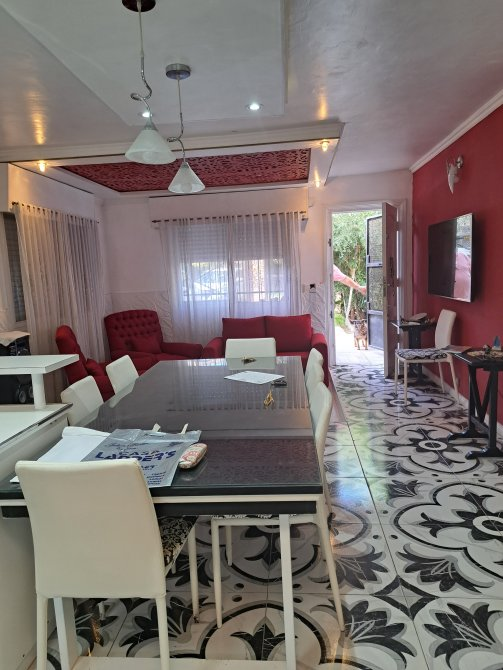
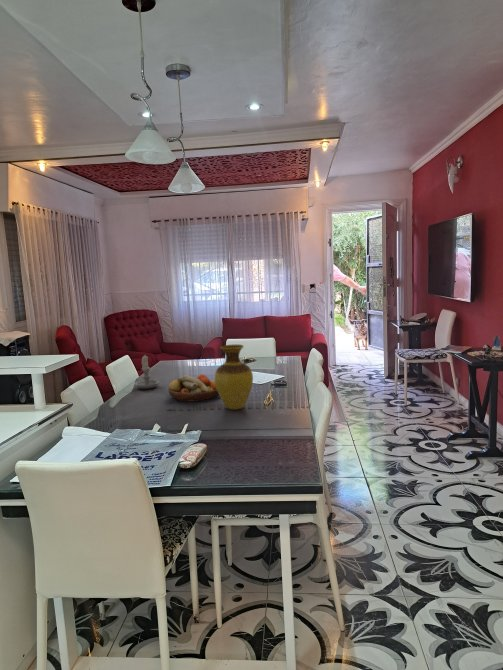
+ fruit bowl [168,373,219,403]
+ candle [134,354,160,390]
+ vase [214,344,254,411]
